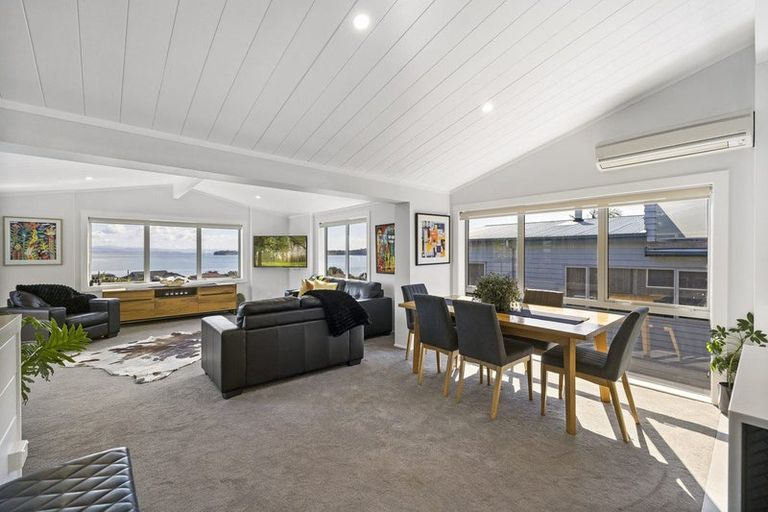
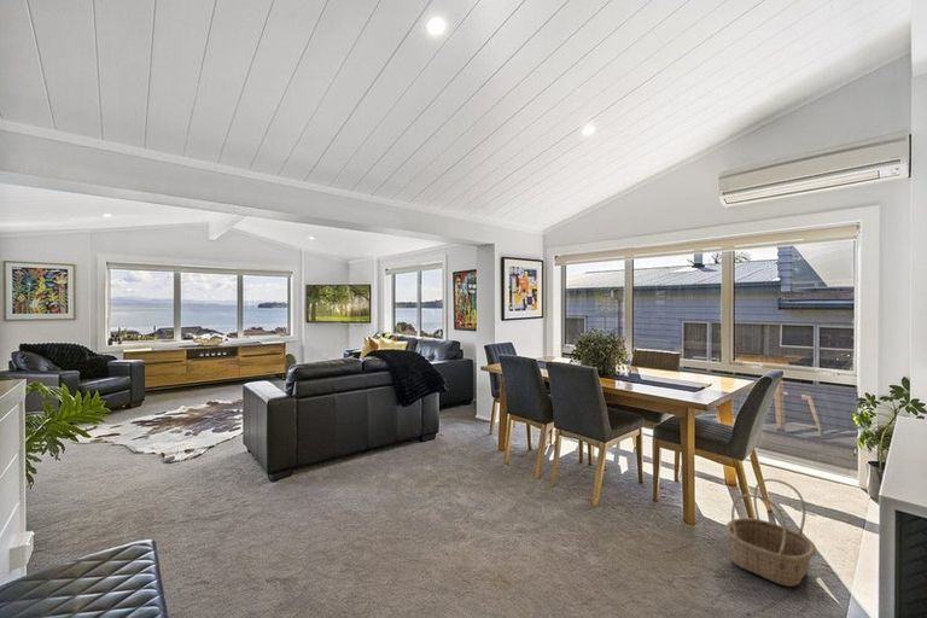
+ basket [724,478,817,588]
